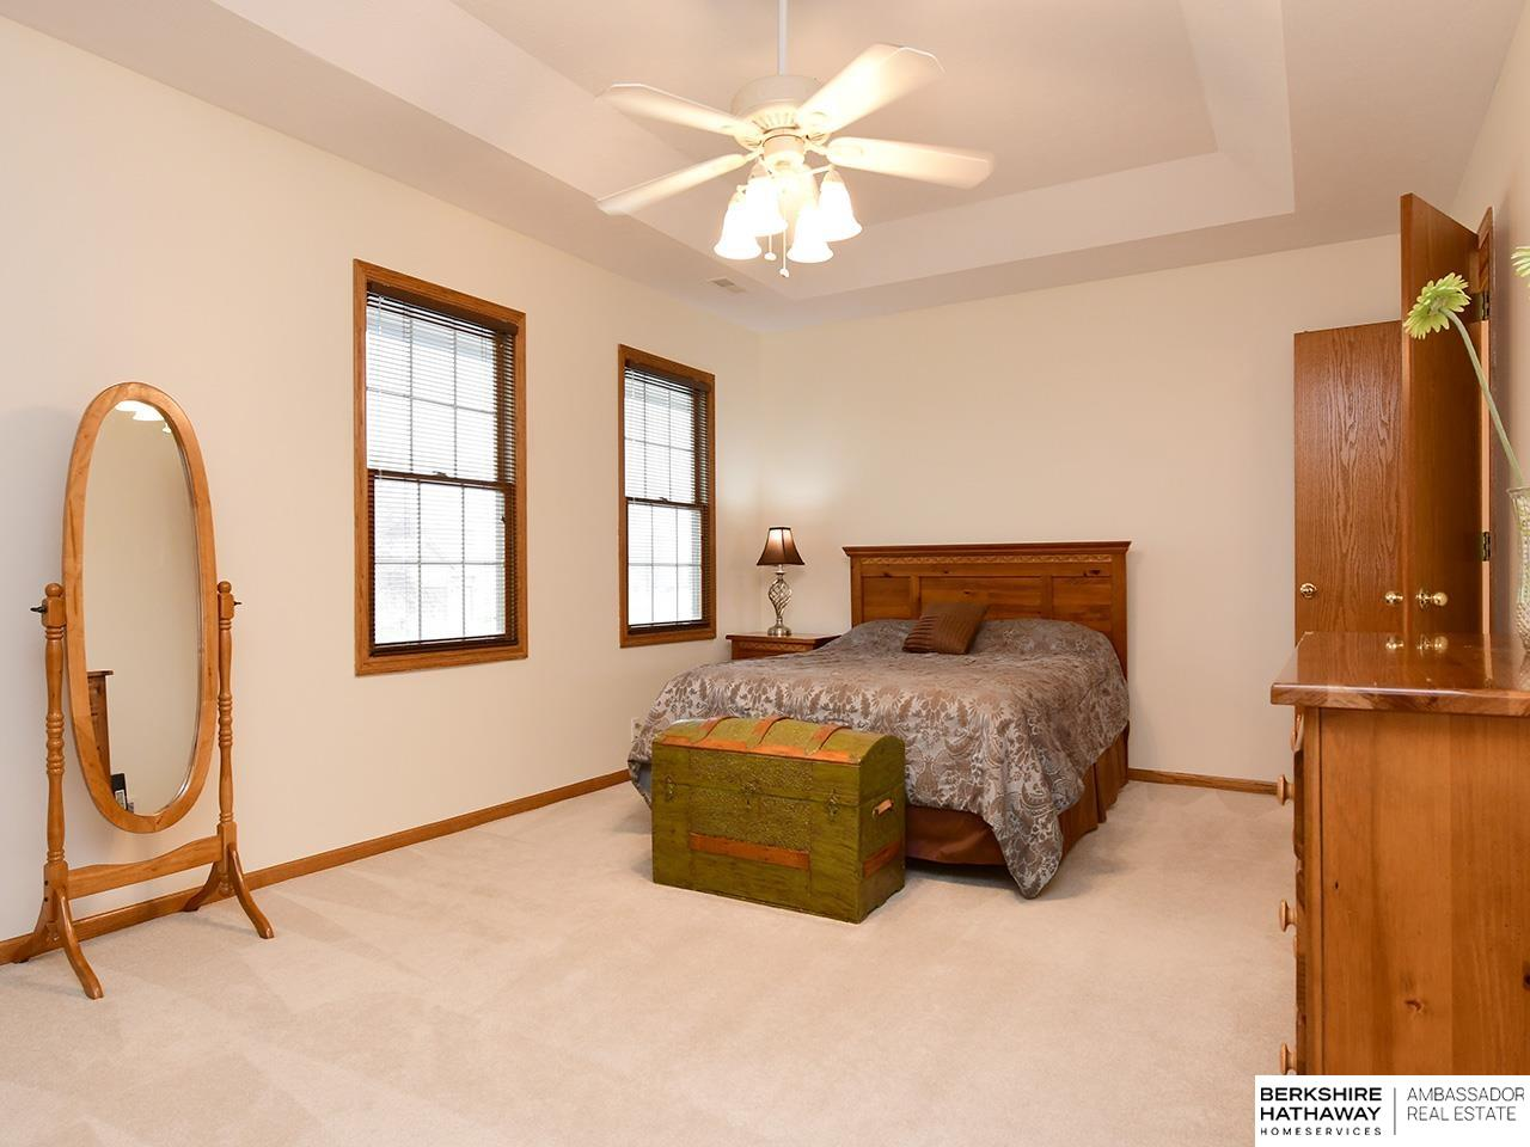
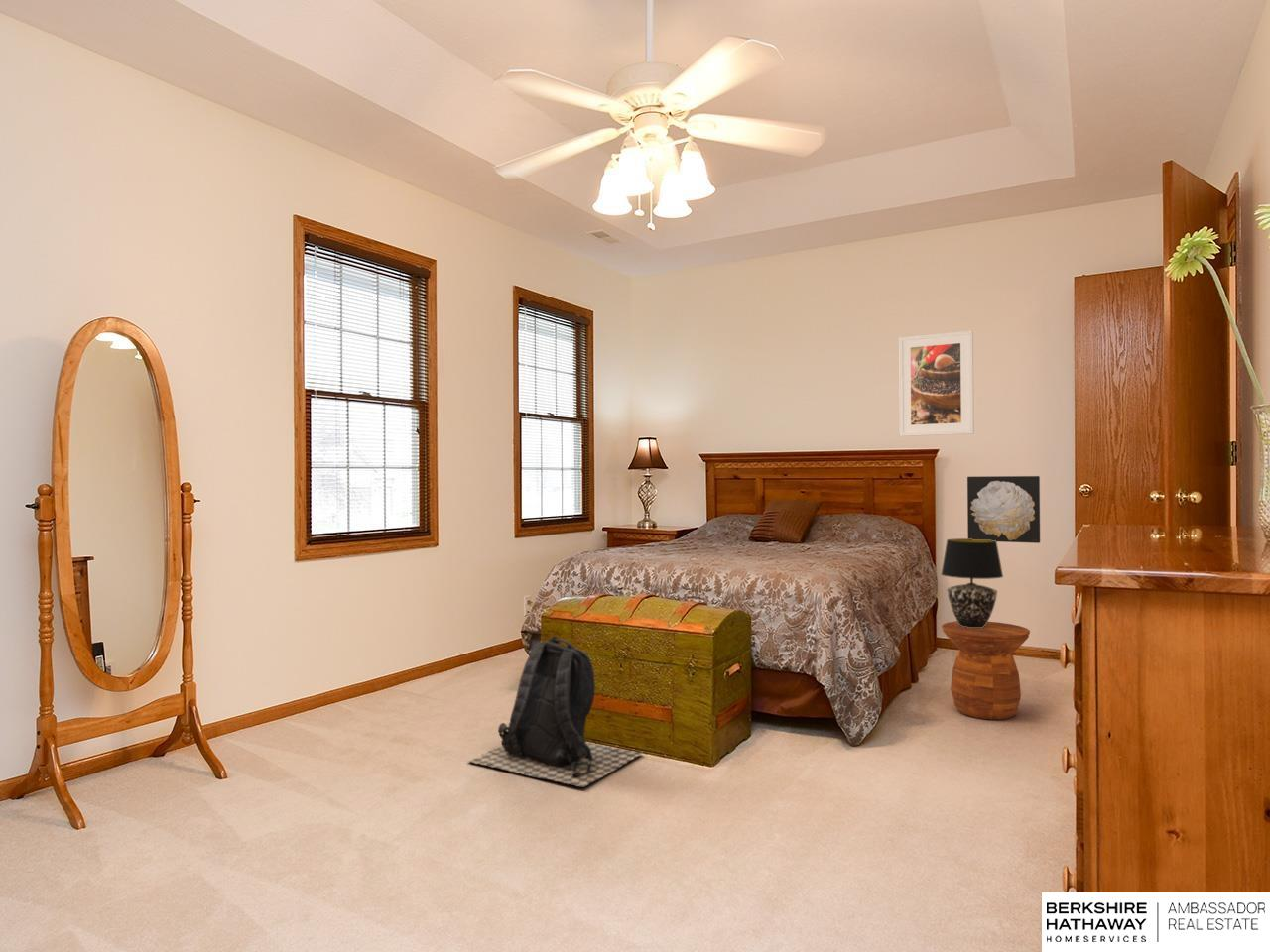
+ side table [941,621,1031,721]
+ backpack [466,636,644,788]
+ table lamp [940,537,1004,628]
+ wall art [966,475,1041,544]
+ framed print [898,329,975,437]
